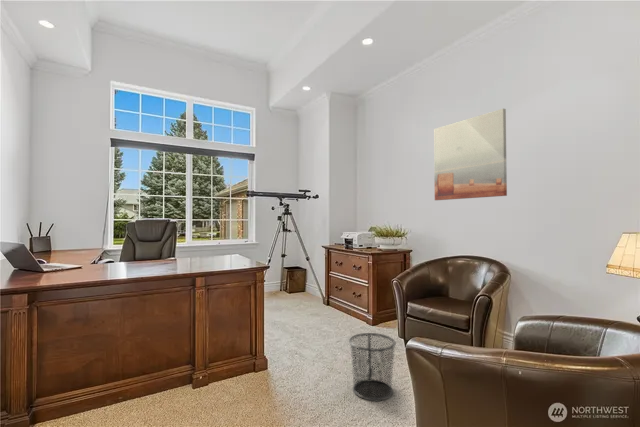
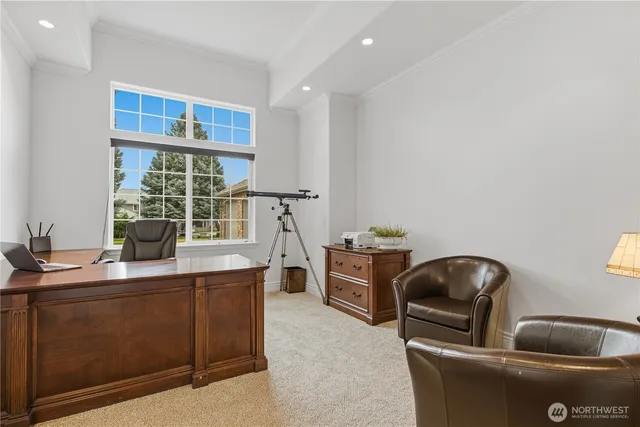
- wall art [433,107,508,201]
- waste bin [348,332,397,401]
